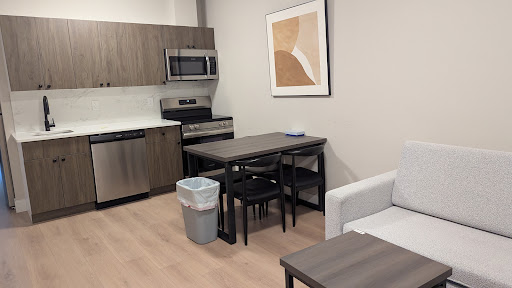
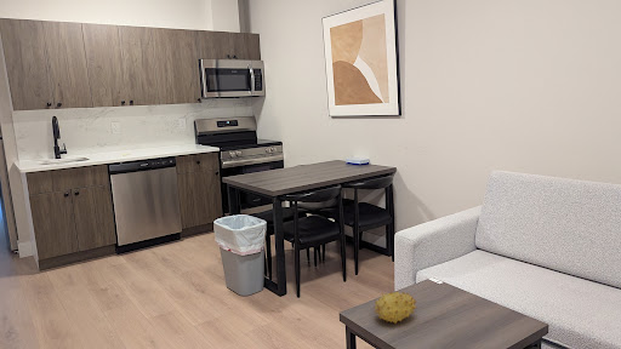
+ fruit [374,291,417,325]
